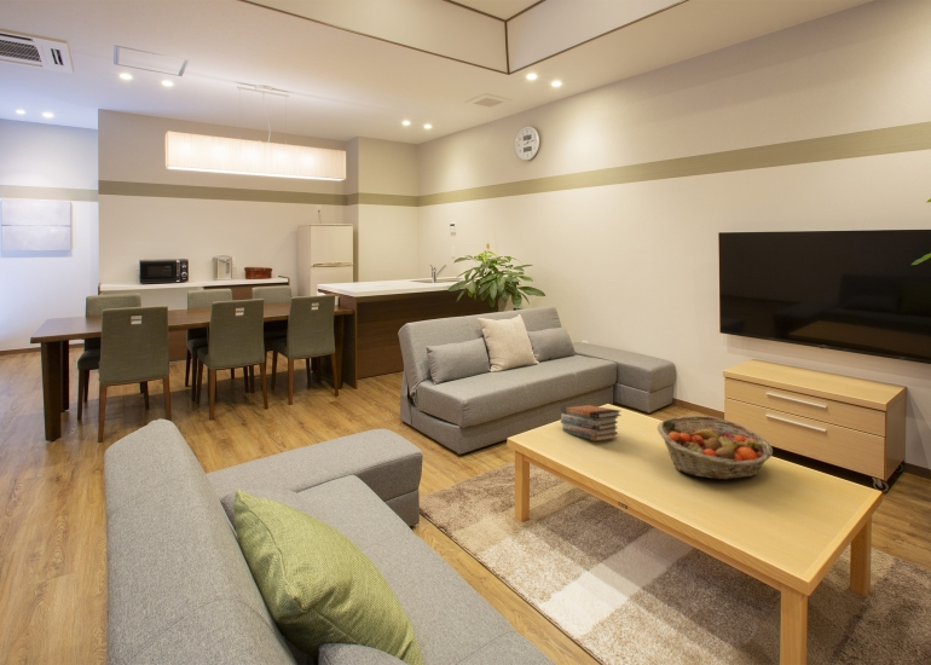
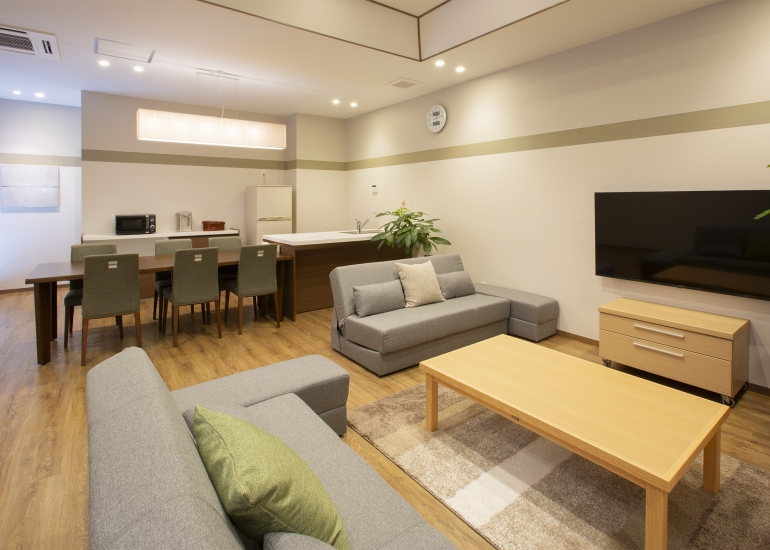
- fruit basket [655,415,774,481]
- book stack [560,403,623,443]
